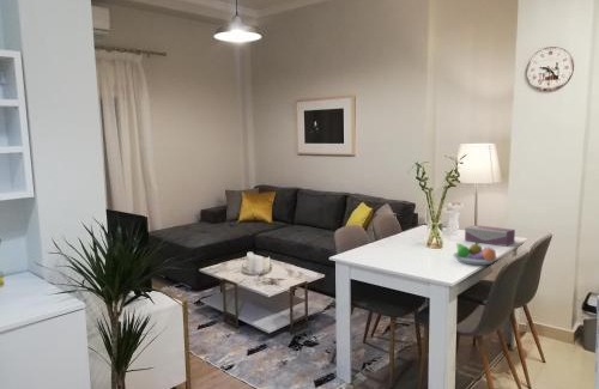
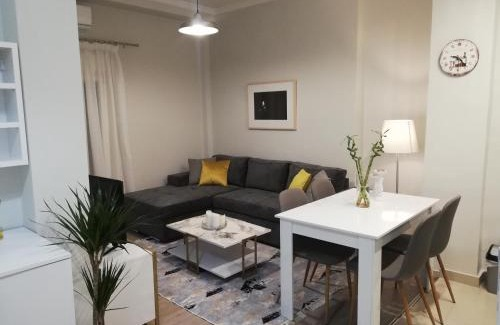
- fruit bowl [452,242,498,266]
- tissue box [464,224,516,247]
